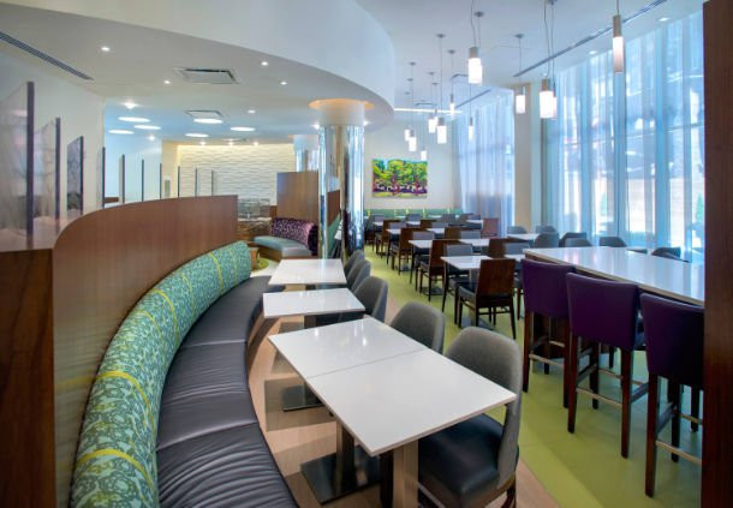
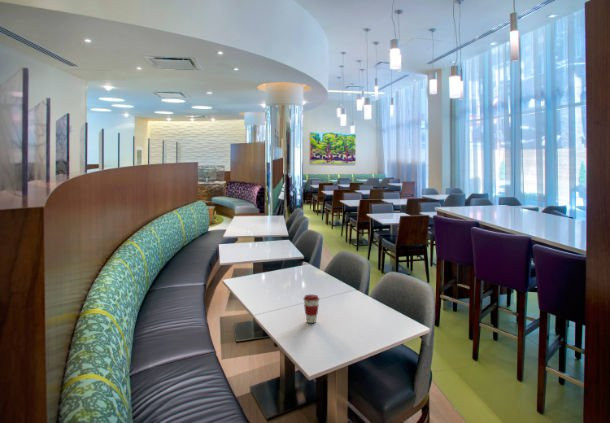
+ coffee cup [302,294,320,324]
